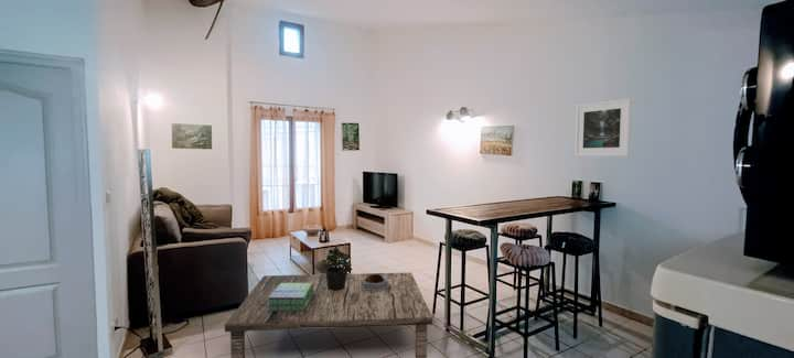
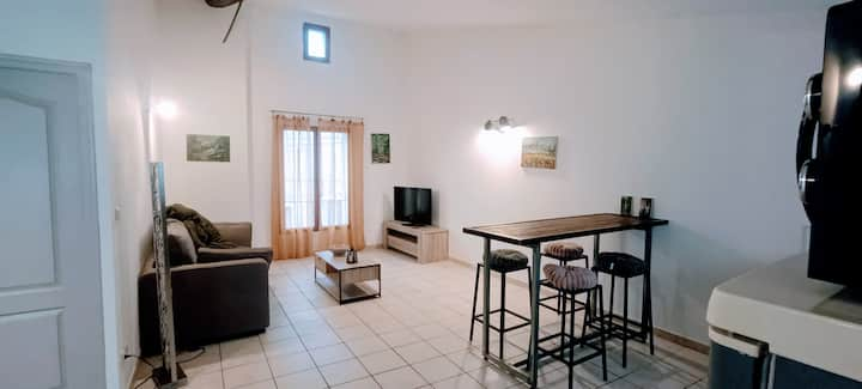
- potted plant [322,245,353,291]
- decorative bowl [361,273,388,291]
- coffee table [224,272,433,358]
- stack of books [267,283,314,311]
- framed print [573,97,632,158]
